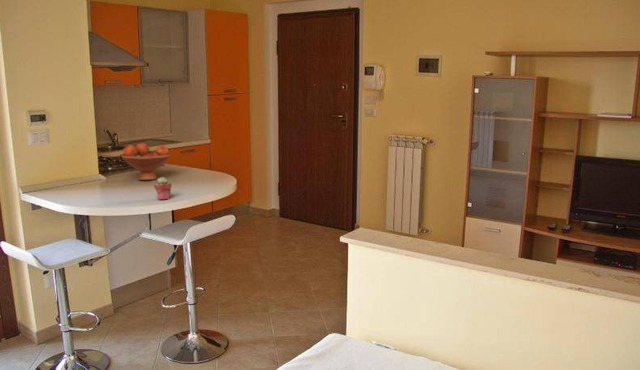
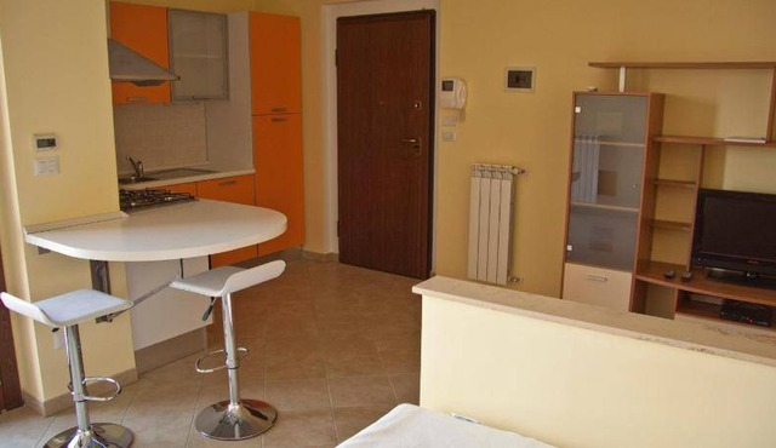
- fruit bowl [120,142,172,181]
- potted succulent [153,176,173,201]
